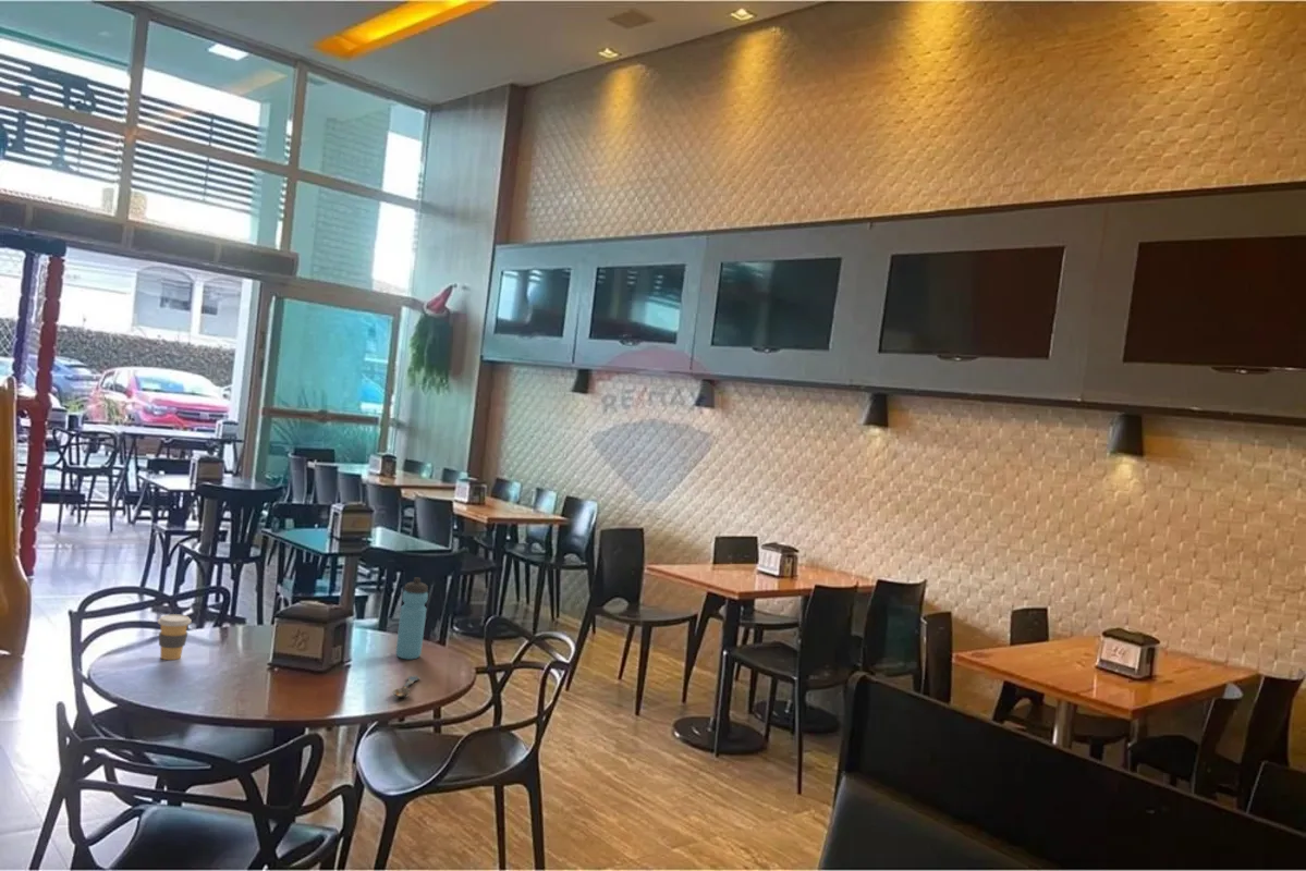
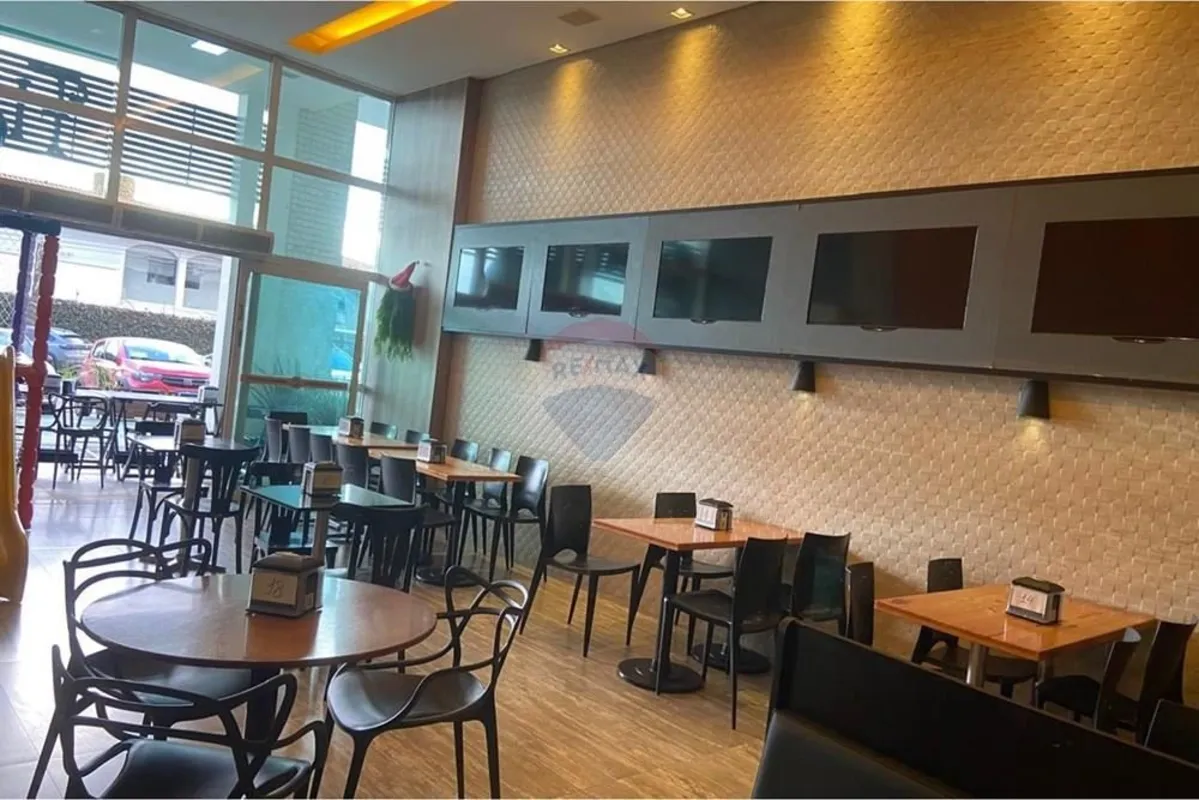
- spoon [392,674,420,698]
- coffee cup [157,613,193,661]
- water bottle [394,577,429,661]
